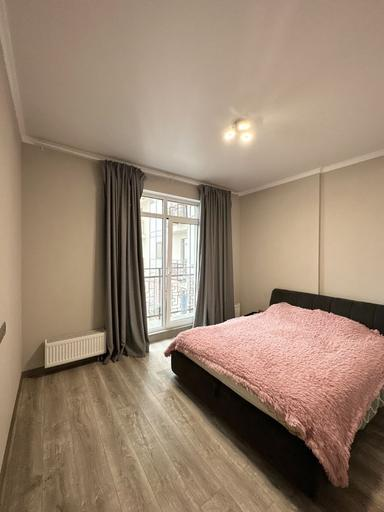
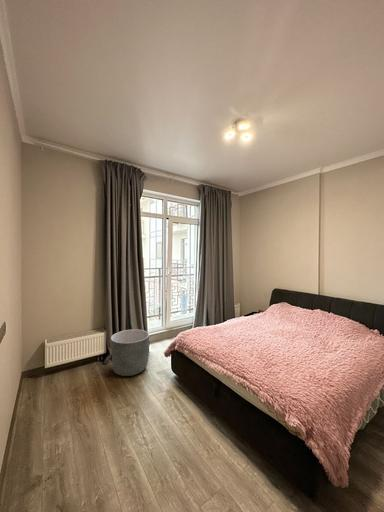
+ planter [110,329,150,377]
